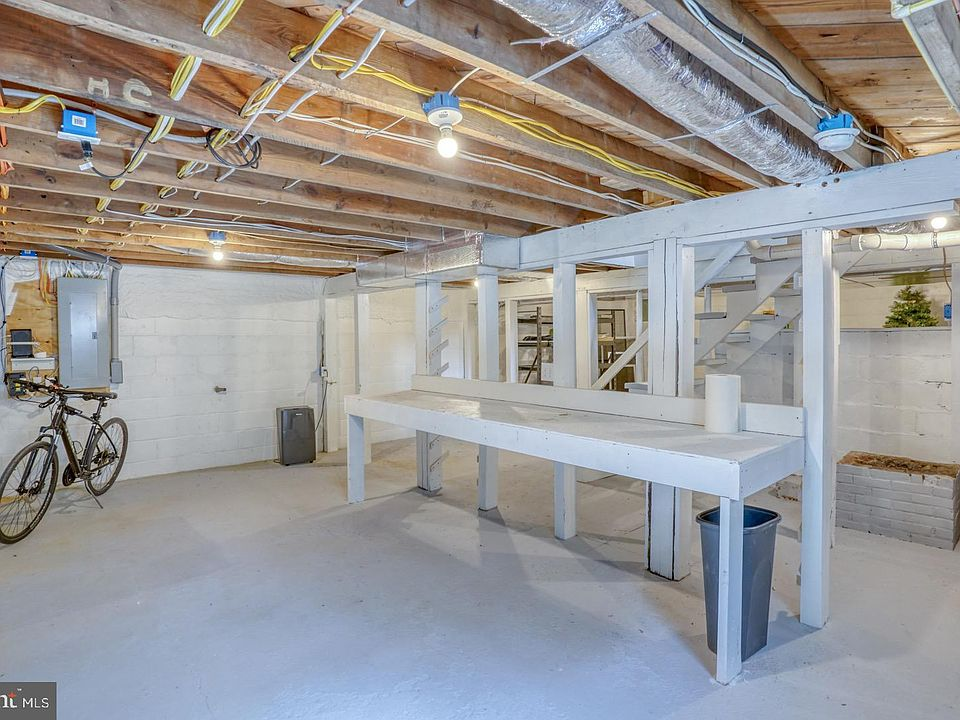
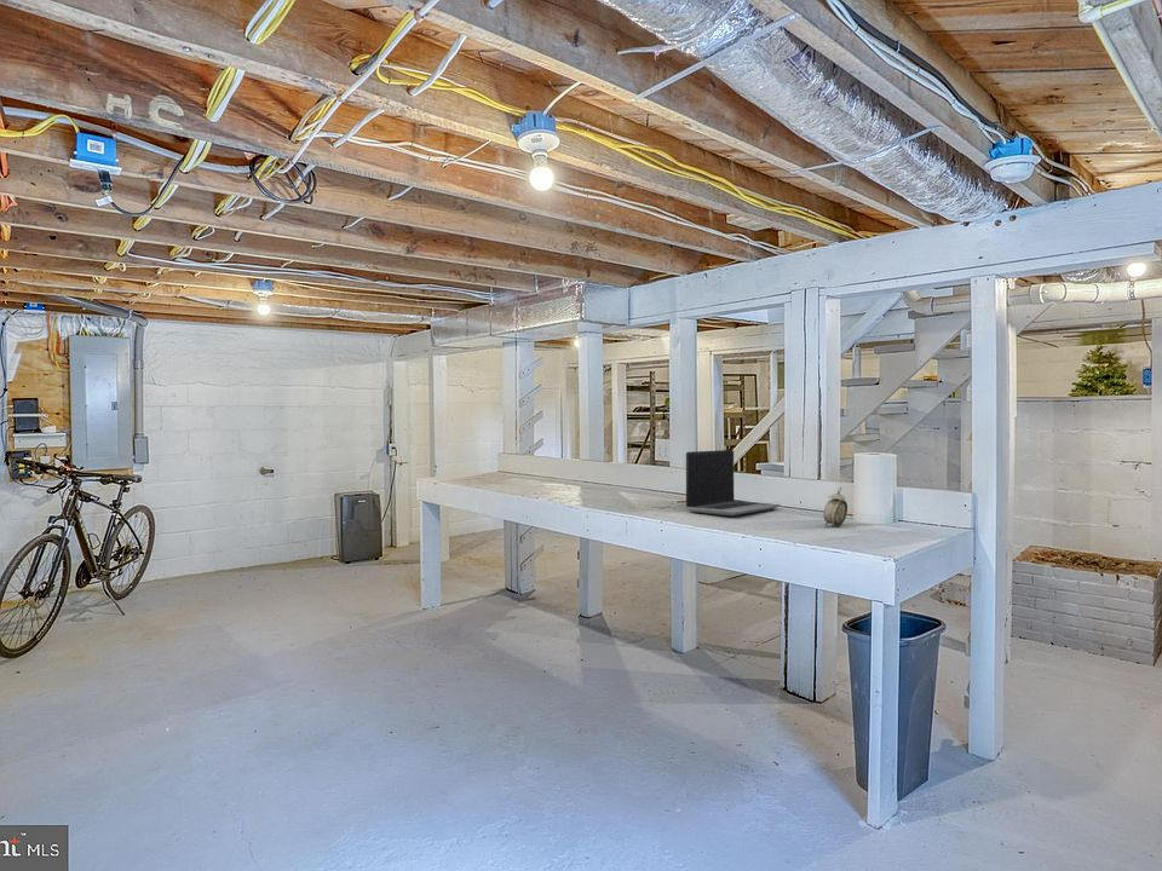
+ alarm clock [822,486,849,527]
+ laptop computer [685,449,782,517]
